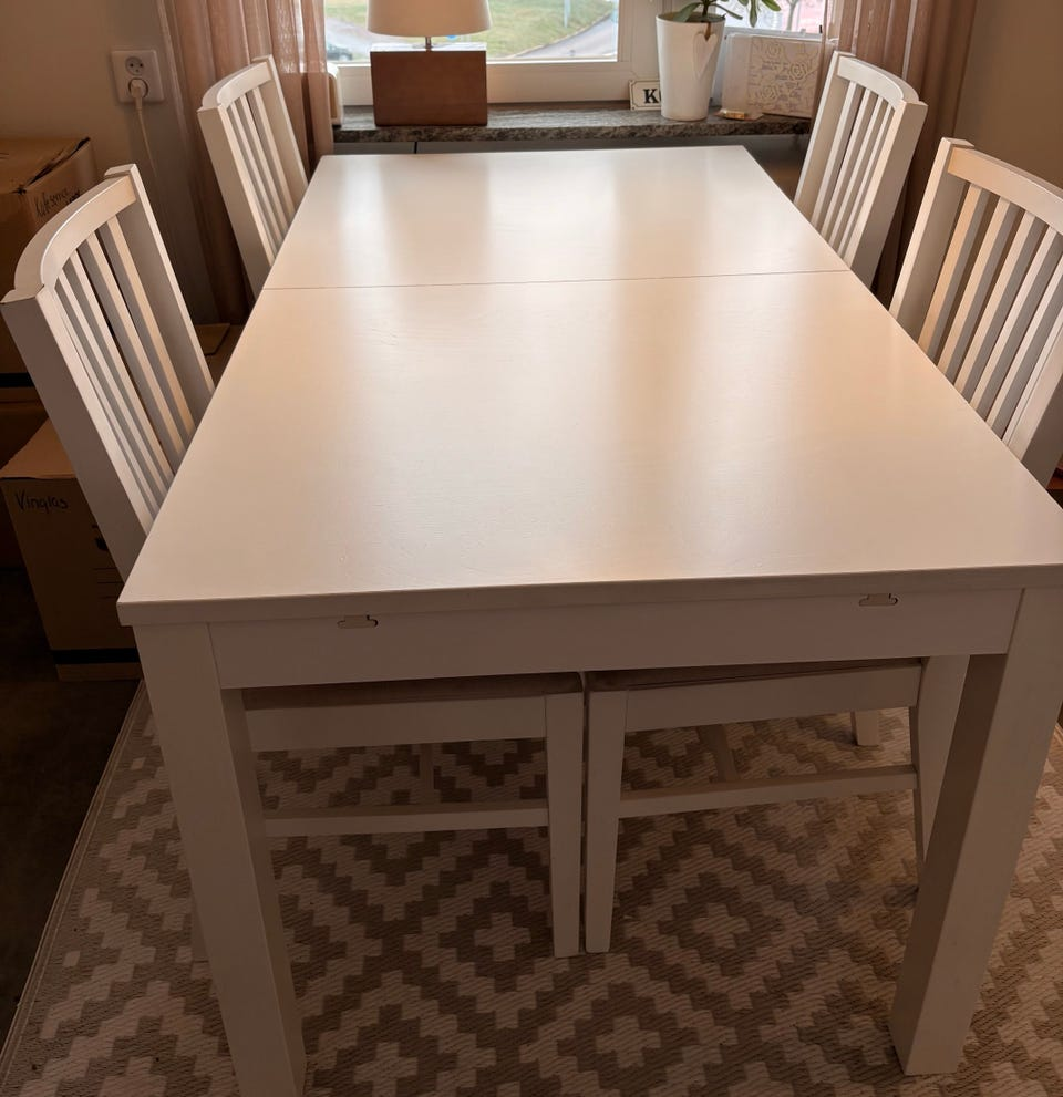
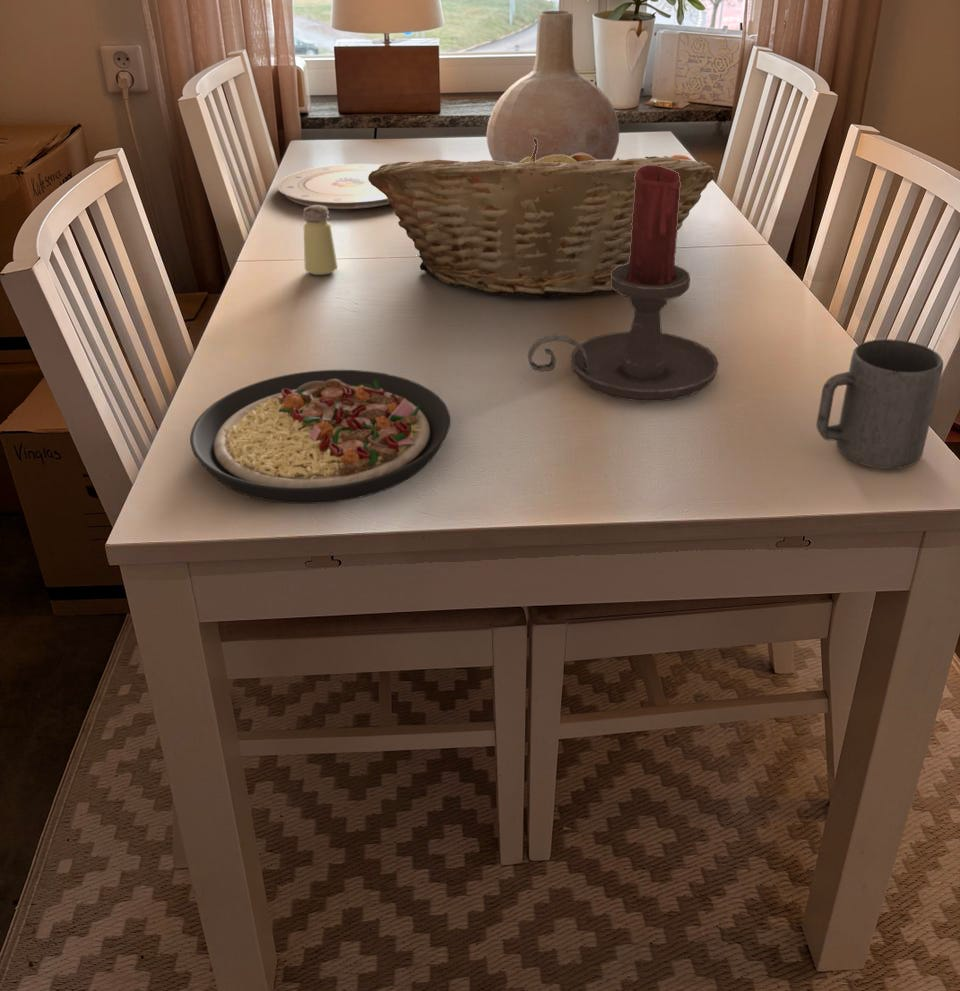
+ mug [815,338,944,470]
+ plate [276,163,390,210]
+ vase [485,10,620,164]
+ fruit basket [368,138,716,299]
+ plate [189,369,451,505]
+ candle holder [527,165,720,403]
+ saltshaker [302,205,339,276]
